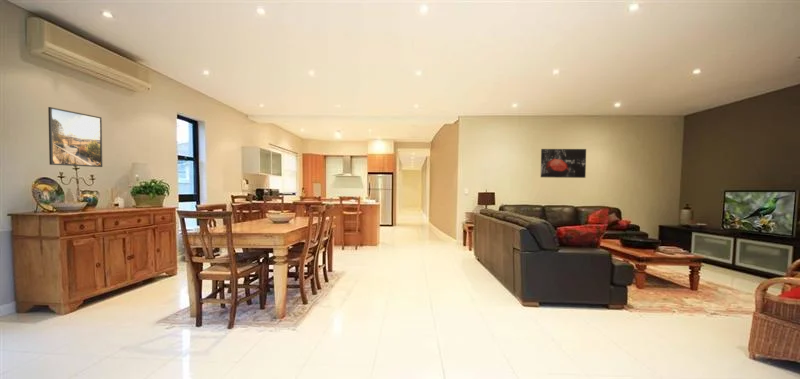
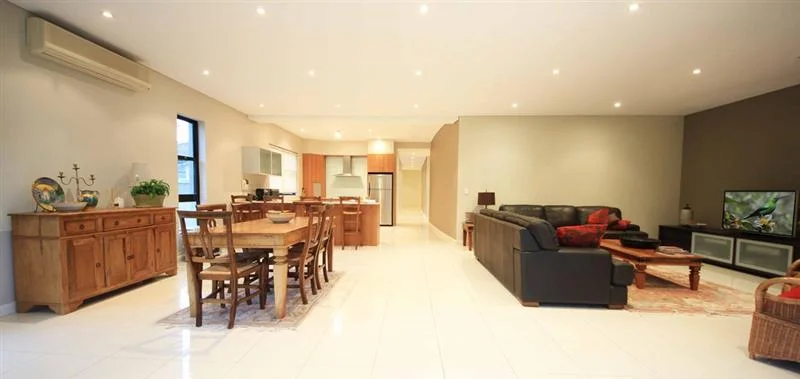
- wall art [540,148,587,179]
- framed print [47,106,103,168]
